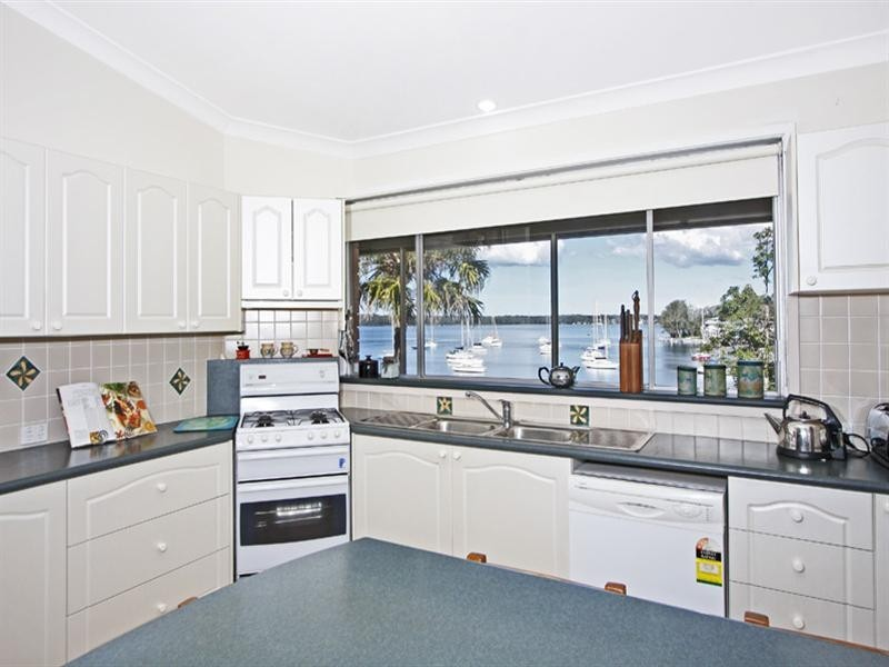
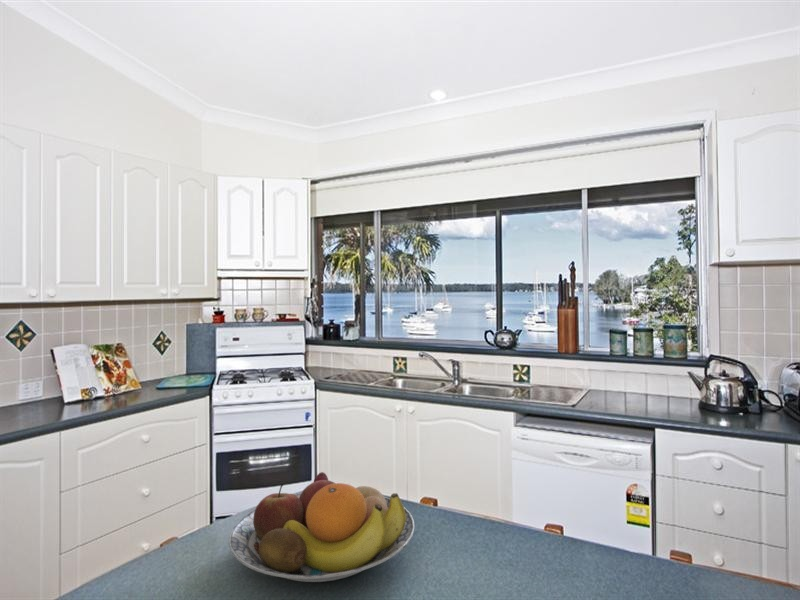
+ fruit bowl [228,471,415,583]
